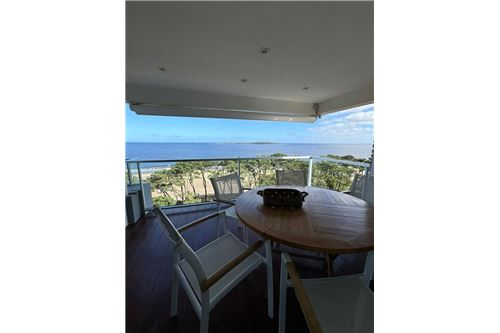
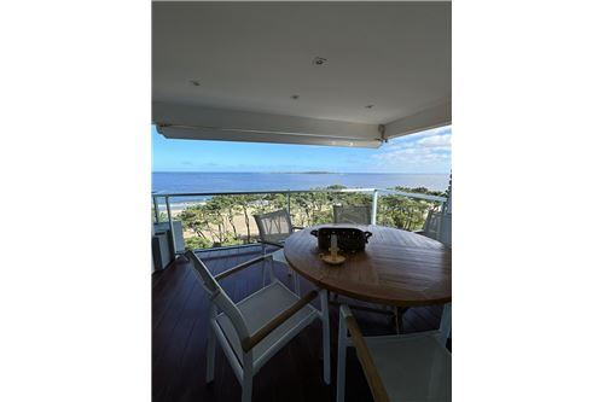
+ candle [319,233,347,264]
